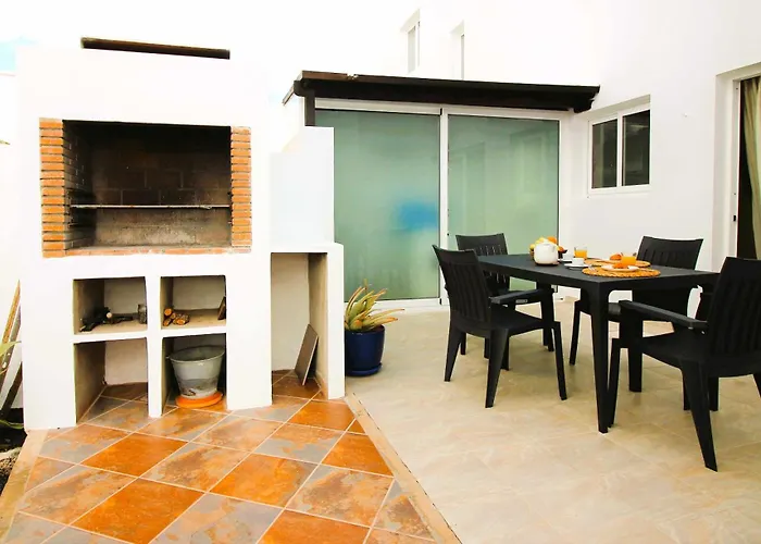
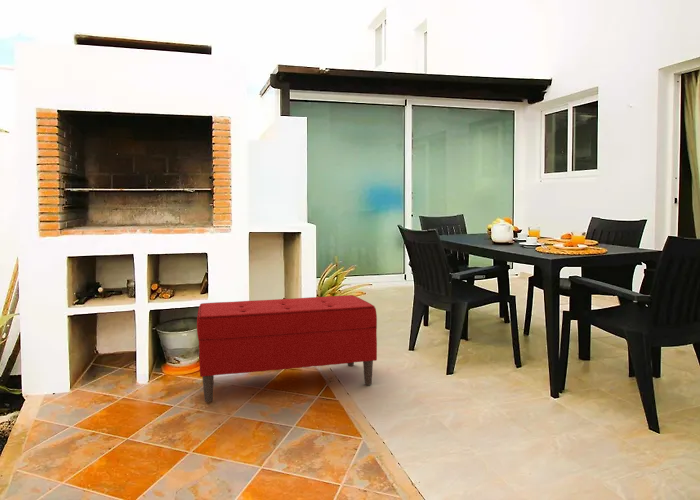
+ bench [196,294,378,403]
